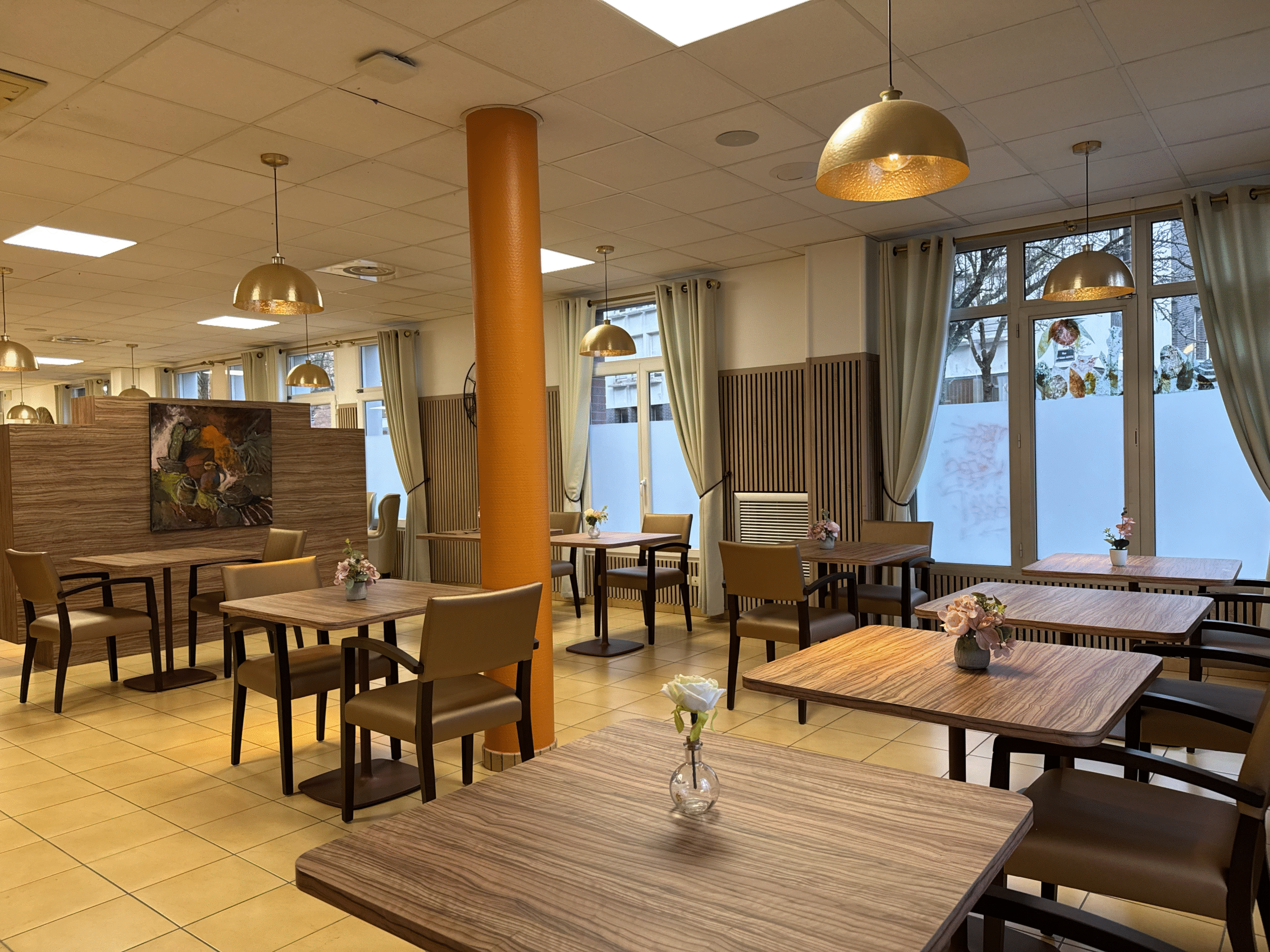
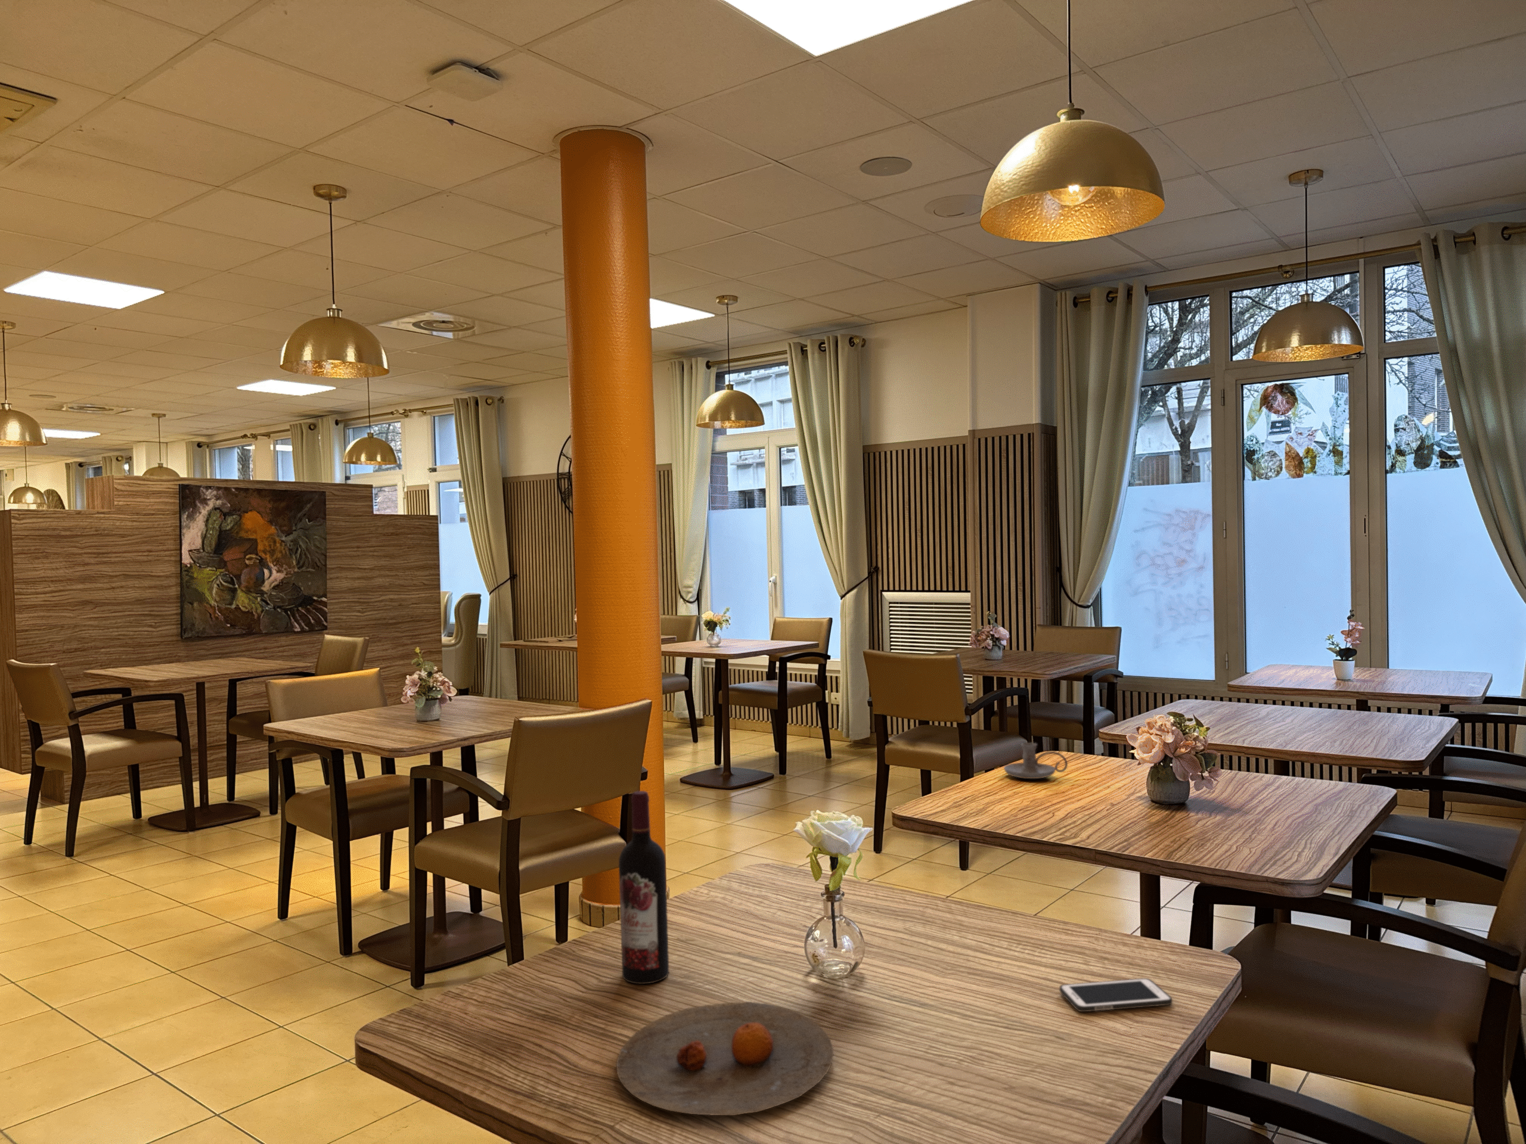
+ wine bottle [618,790,669,985]
+ plate [615,1001,834,1116]
+ cell phone [1059,978,1173,1012]
+ candle holder [1003,741,1068,780]
